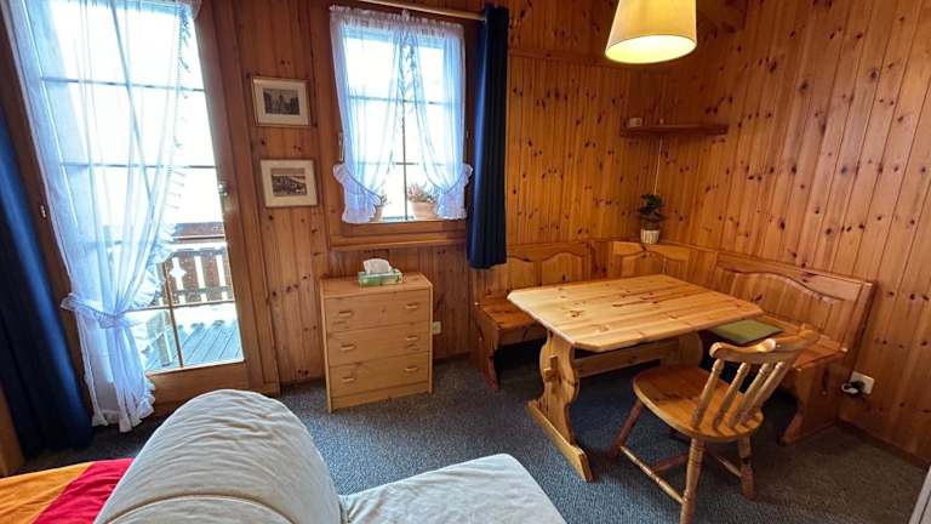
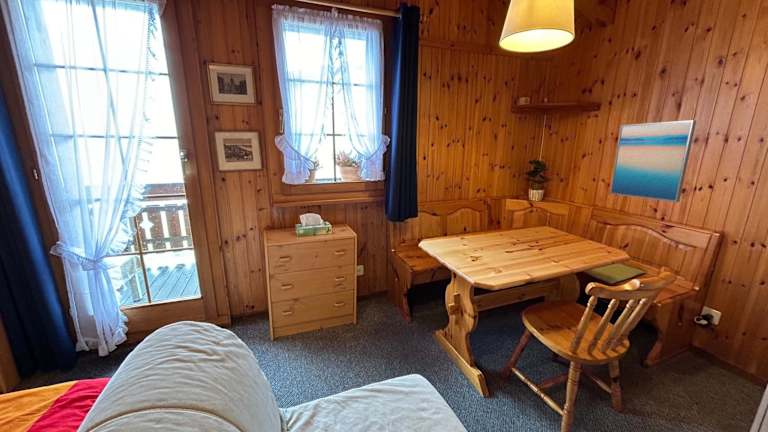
+ wall art [609,119,697,203]
